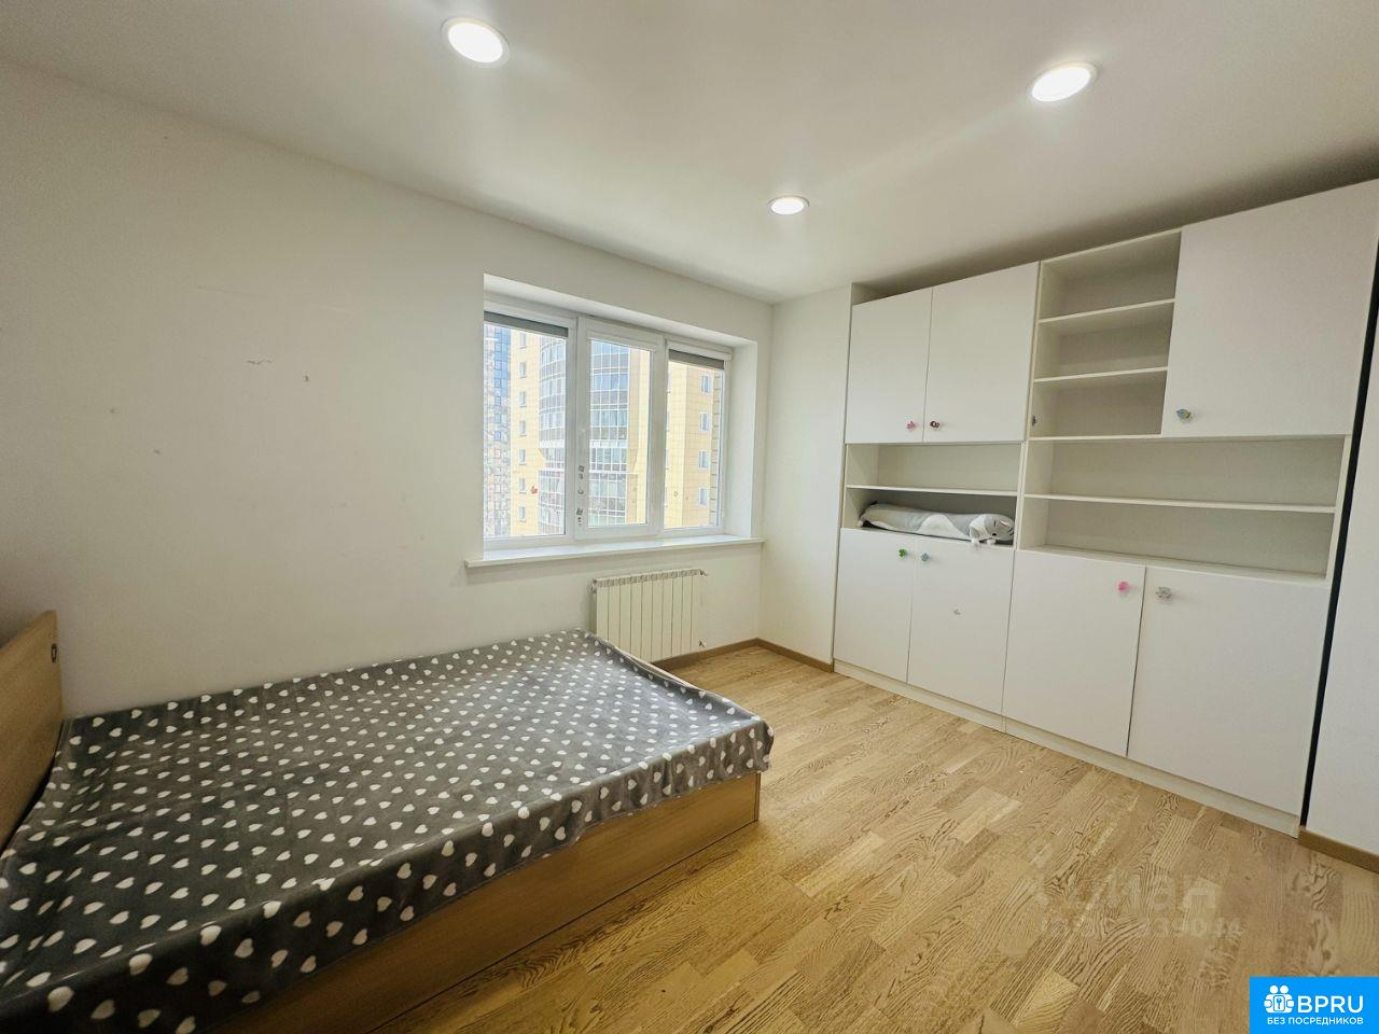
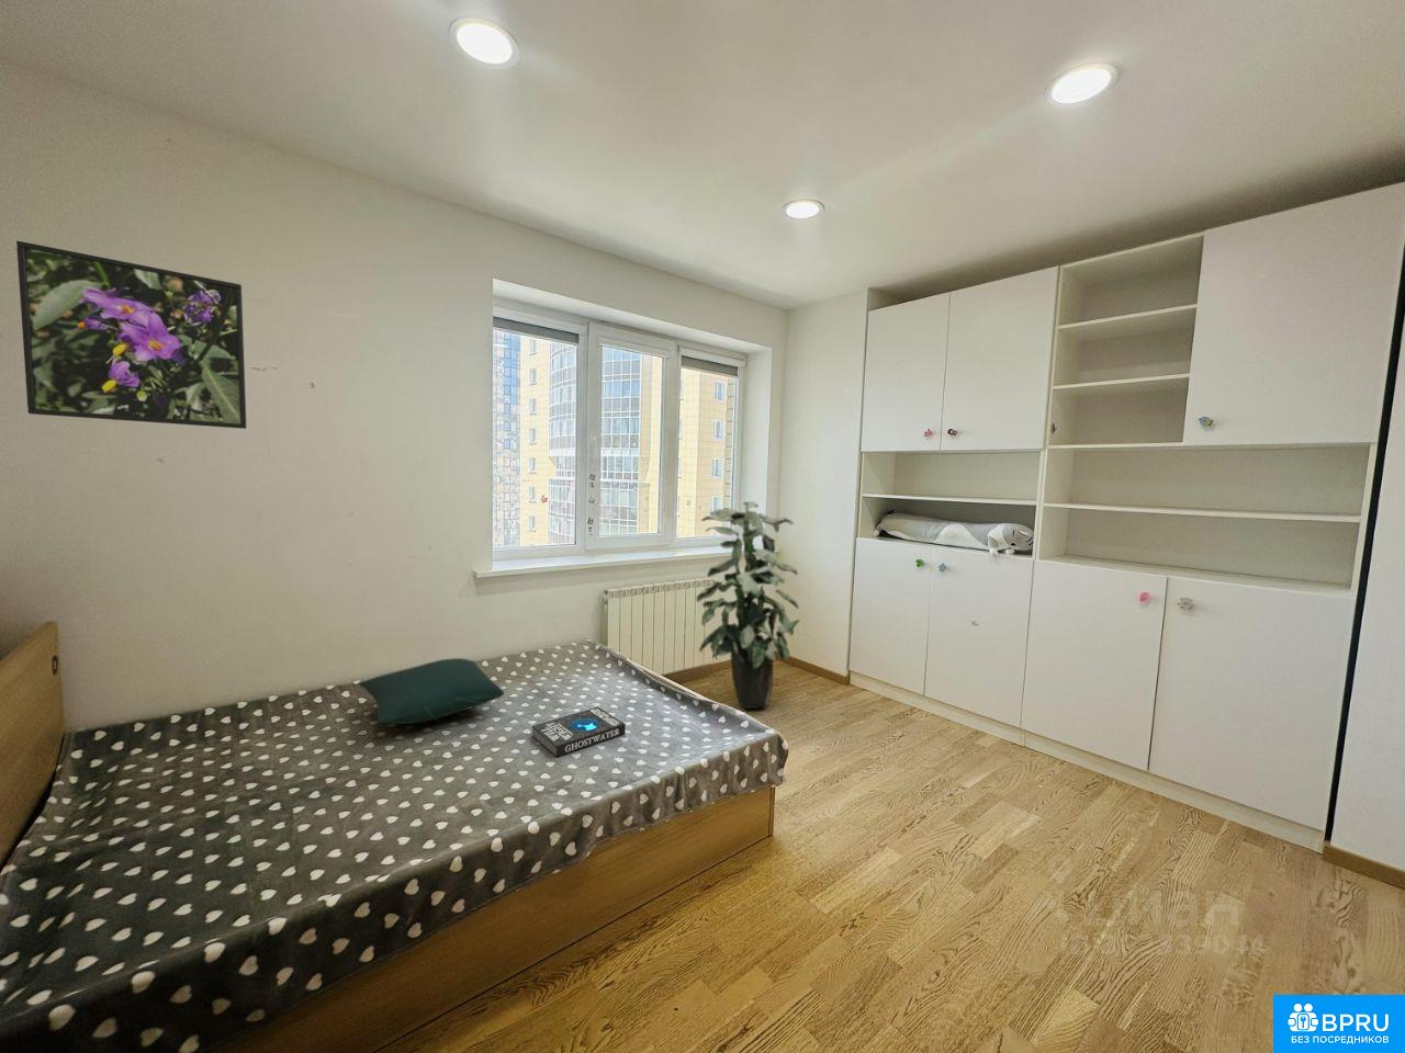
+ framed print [15,240,247,430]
+ pillow [358,657,504,724]
+ indoor plant [696,500,800,710]
+ book [531,707,627,758]
